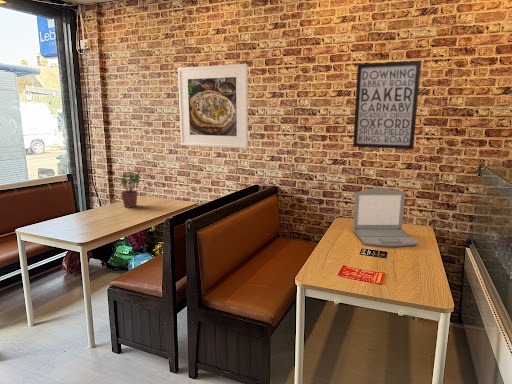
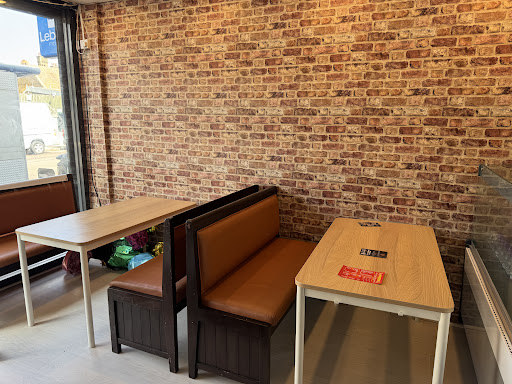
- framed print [177,63,249,149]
- wall art [352,60,422,150]
- potted plant [119,169,143,209]
- laptop [352,187,419,248]
